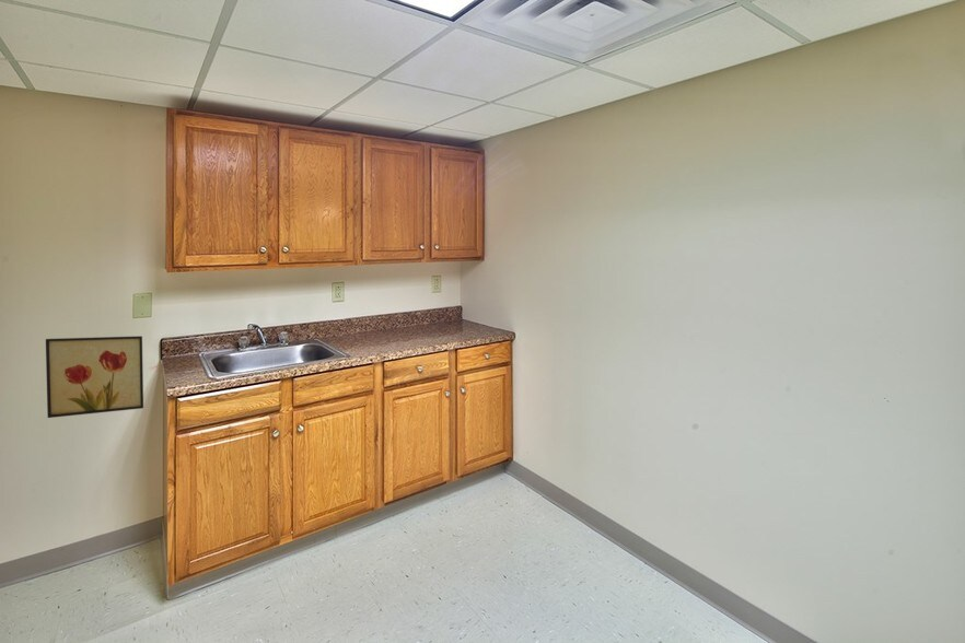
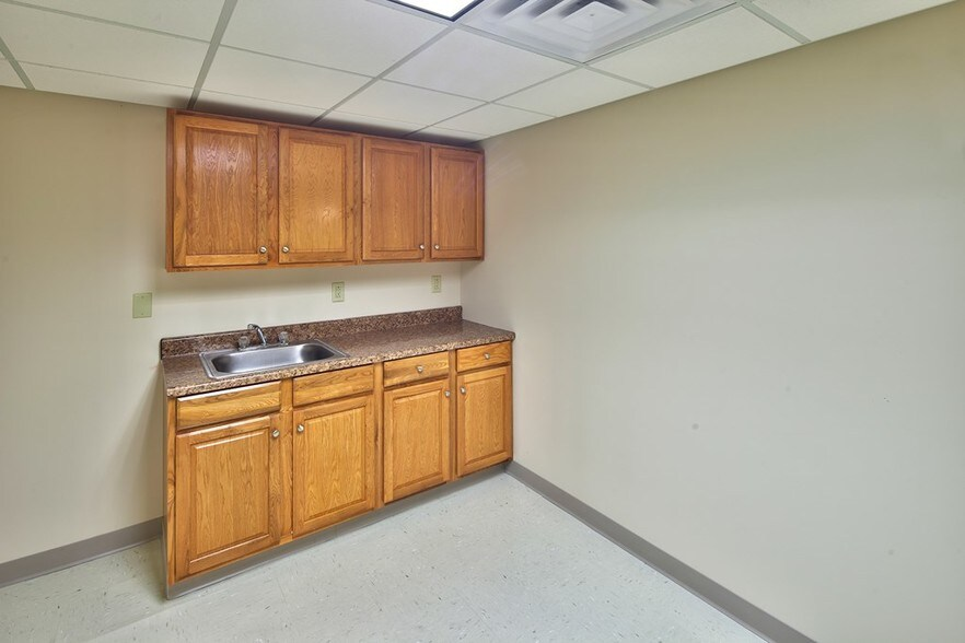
- wall art [45,335,144,419]
